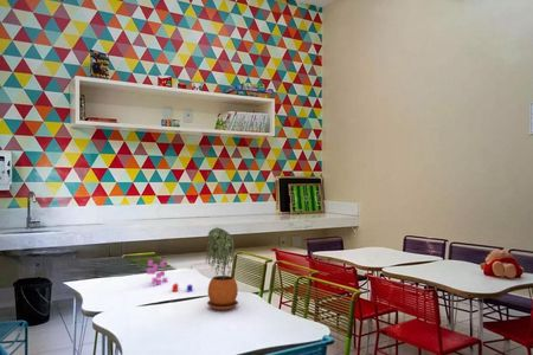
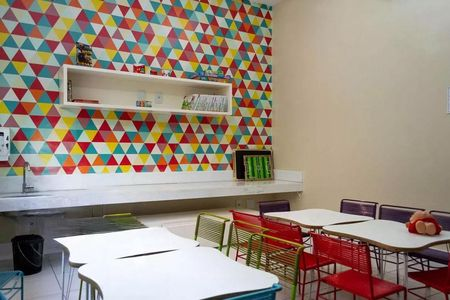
- potted plant [204,226,239,311]
- toy blocks [146,259,194,293]
